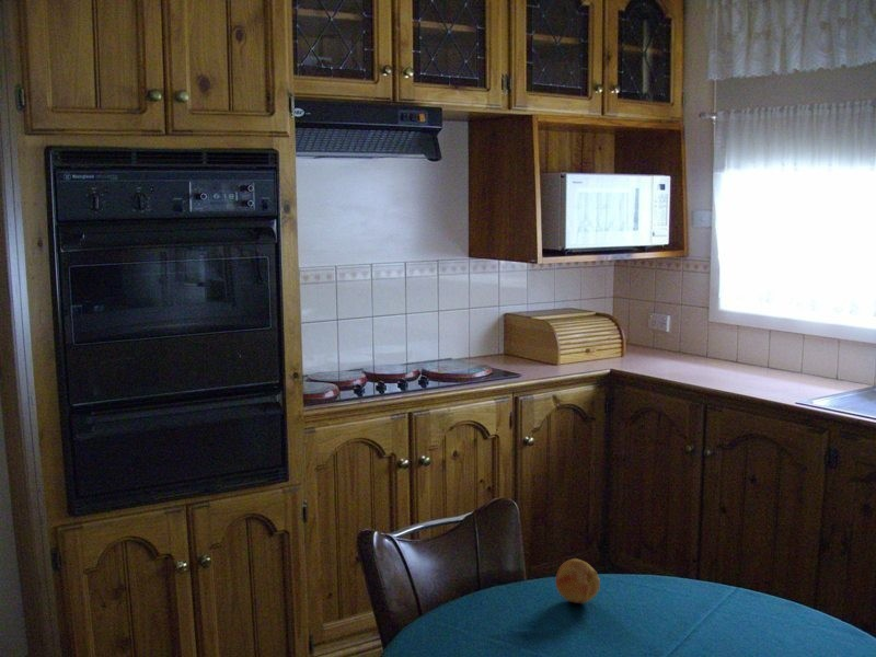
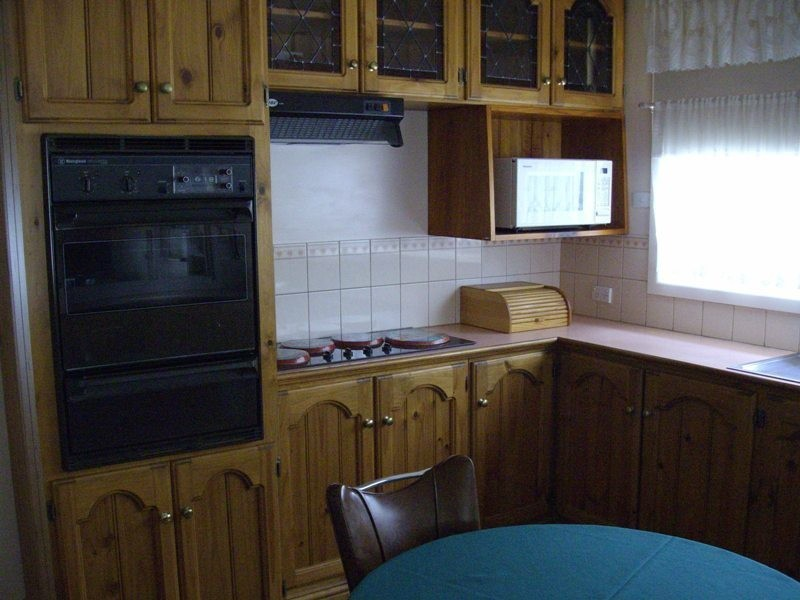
- fruit [555,557,601,604]
